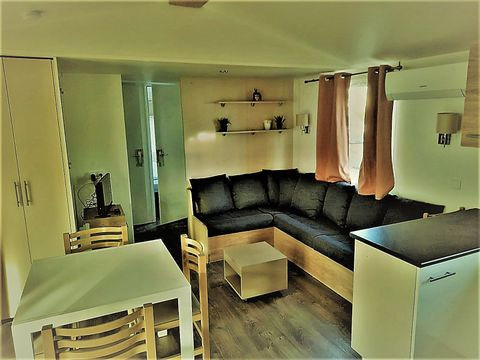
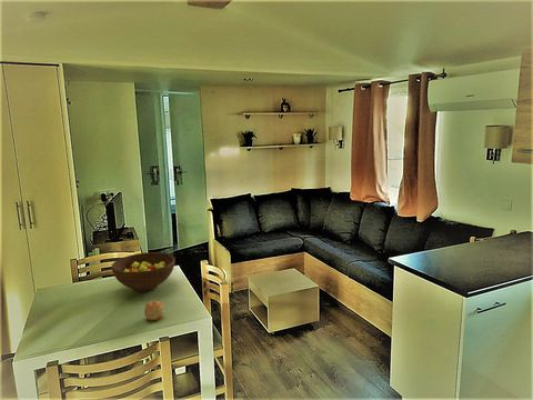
+ apple [143,300,165,321]
+ fruit bowl [110,251,177,293]
